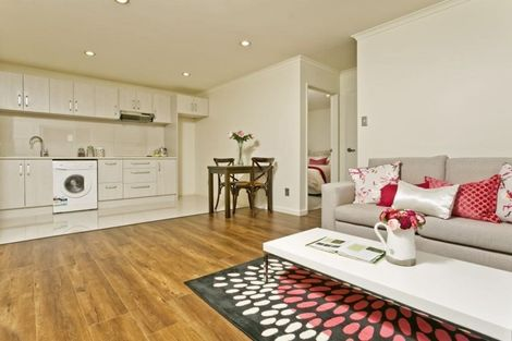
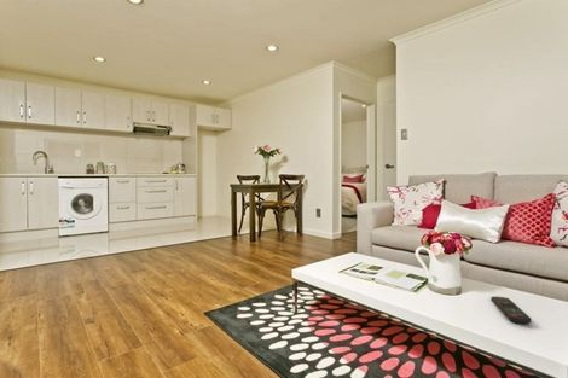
+ remote control [489,296,533,325]
